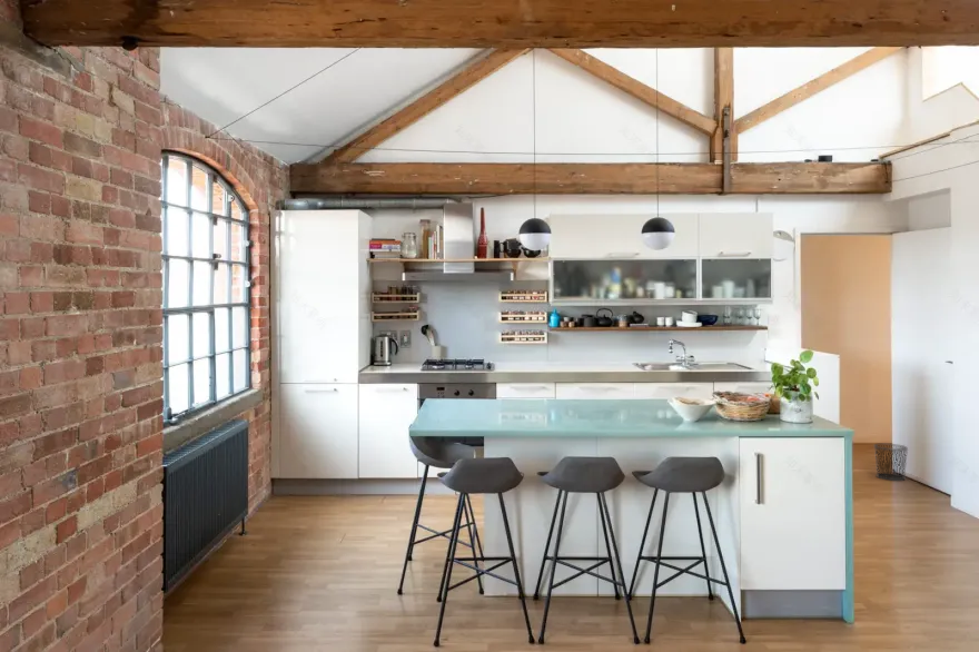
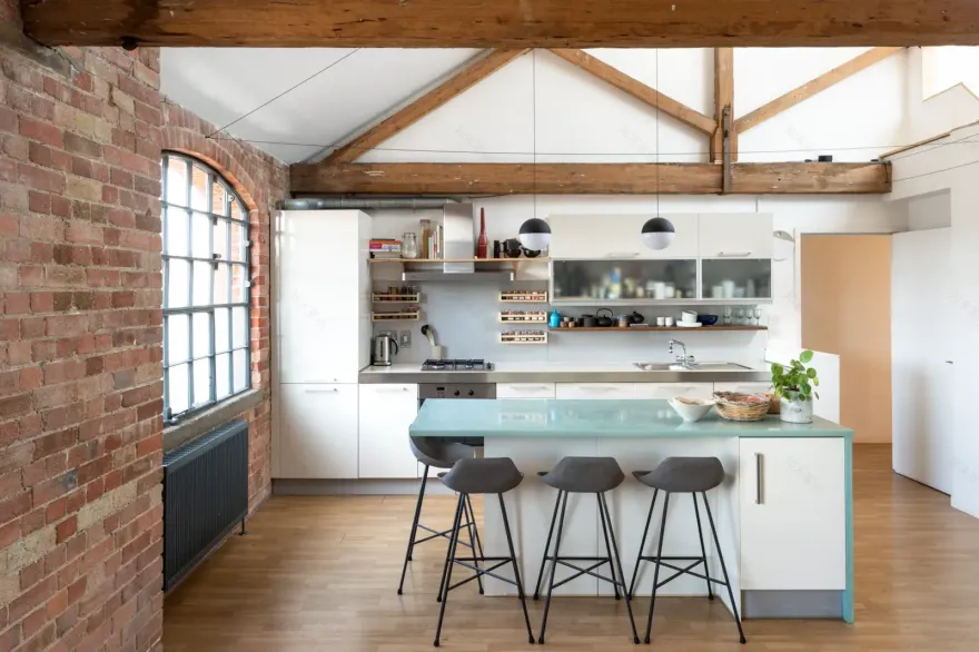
- waste bin [872,443,909,482]
